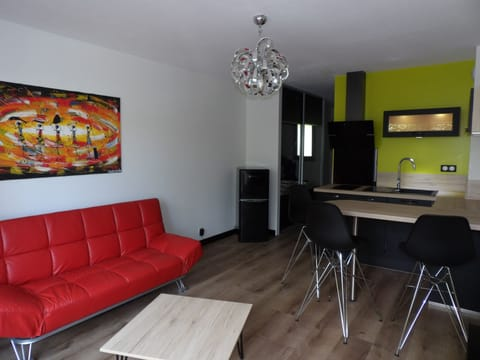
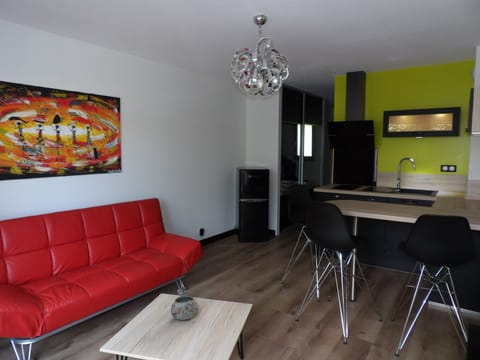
+ decorative bowl [170,288,199,321]
